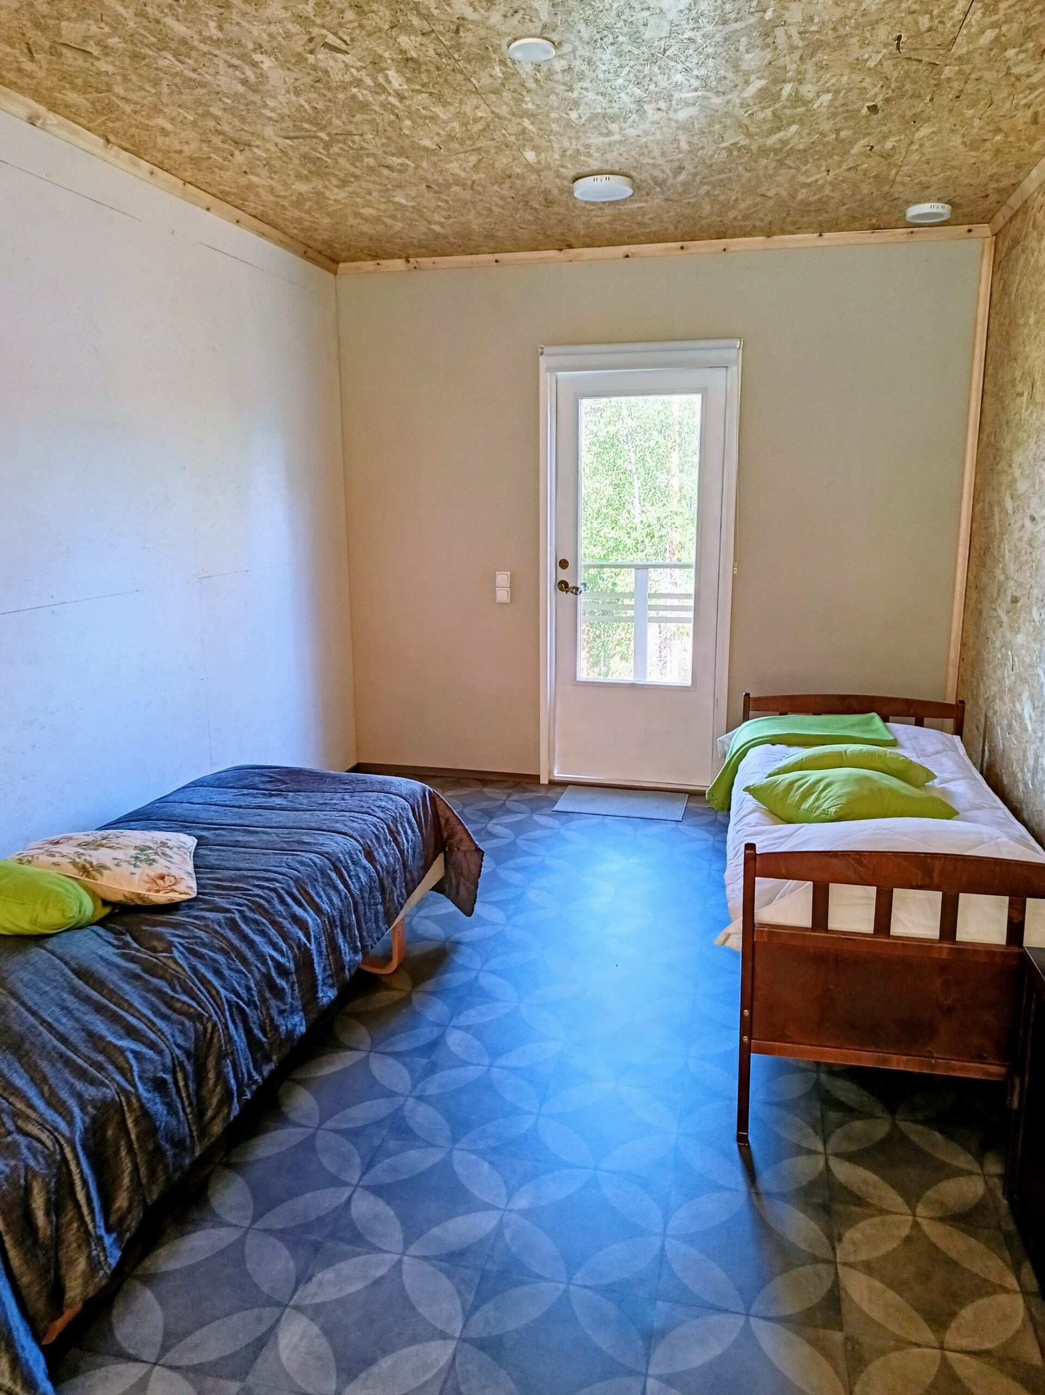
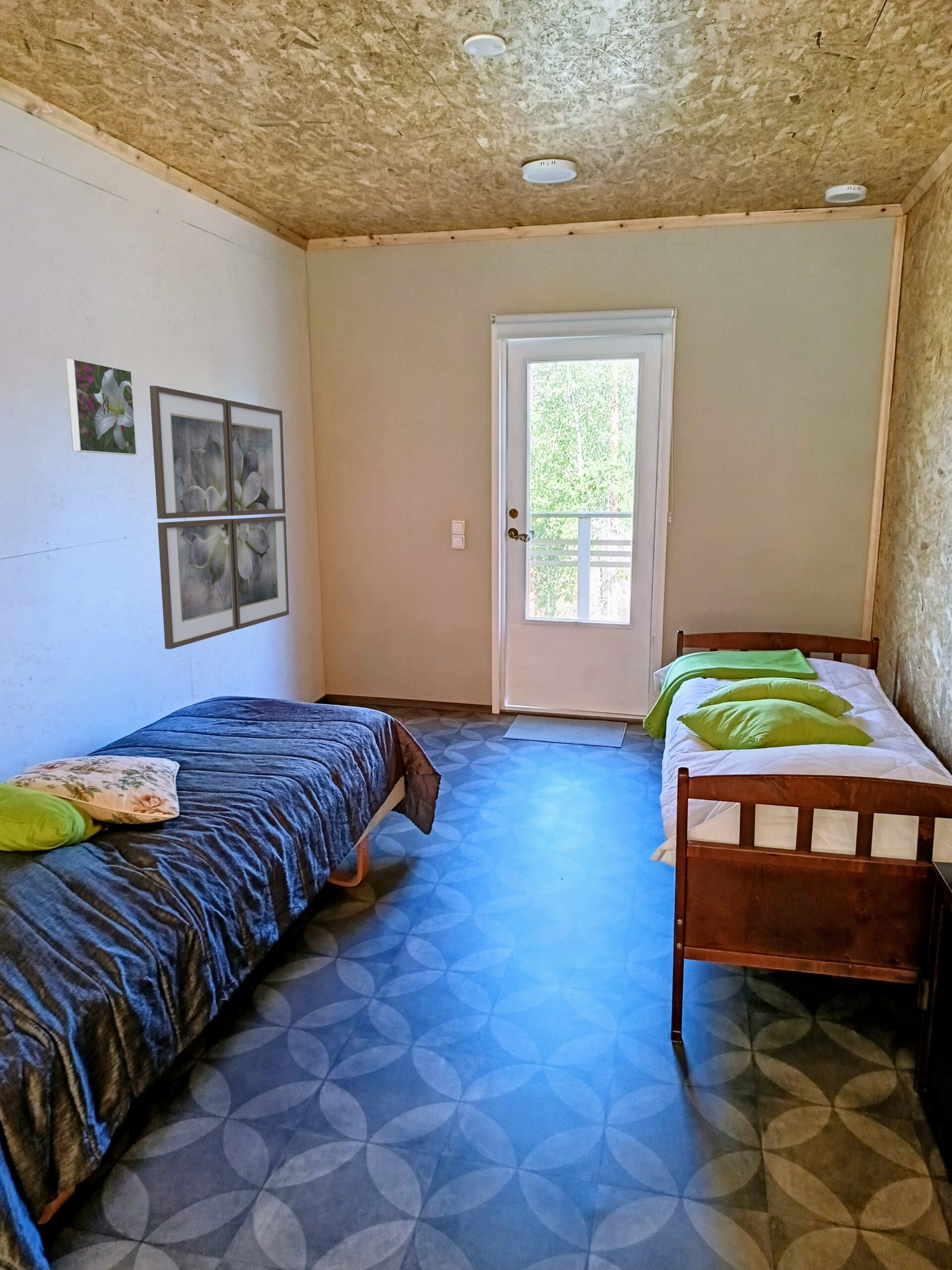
+ wall art [149,385,290,650]
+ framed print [65,358,137,456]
